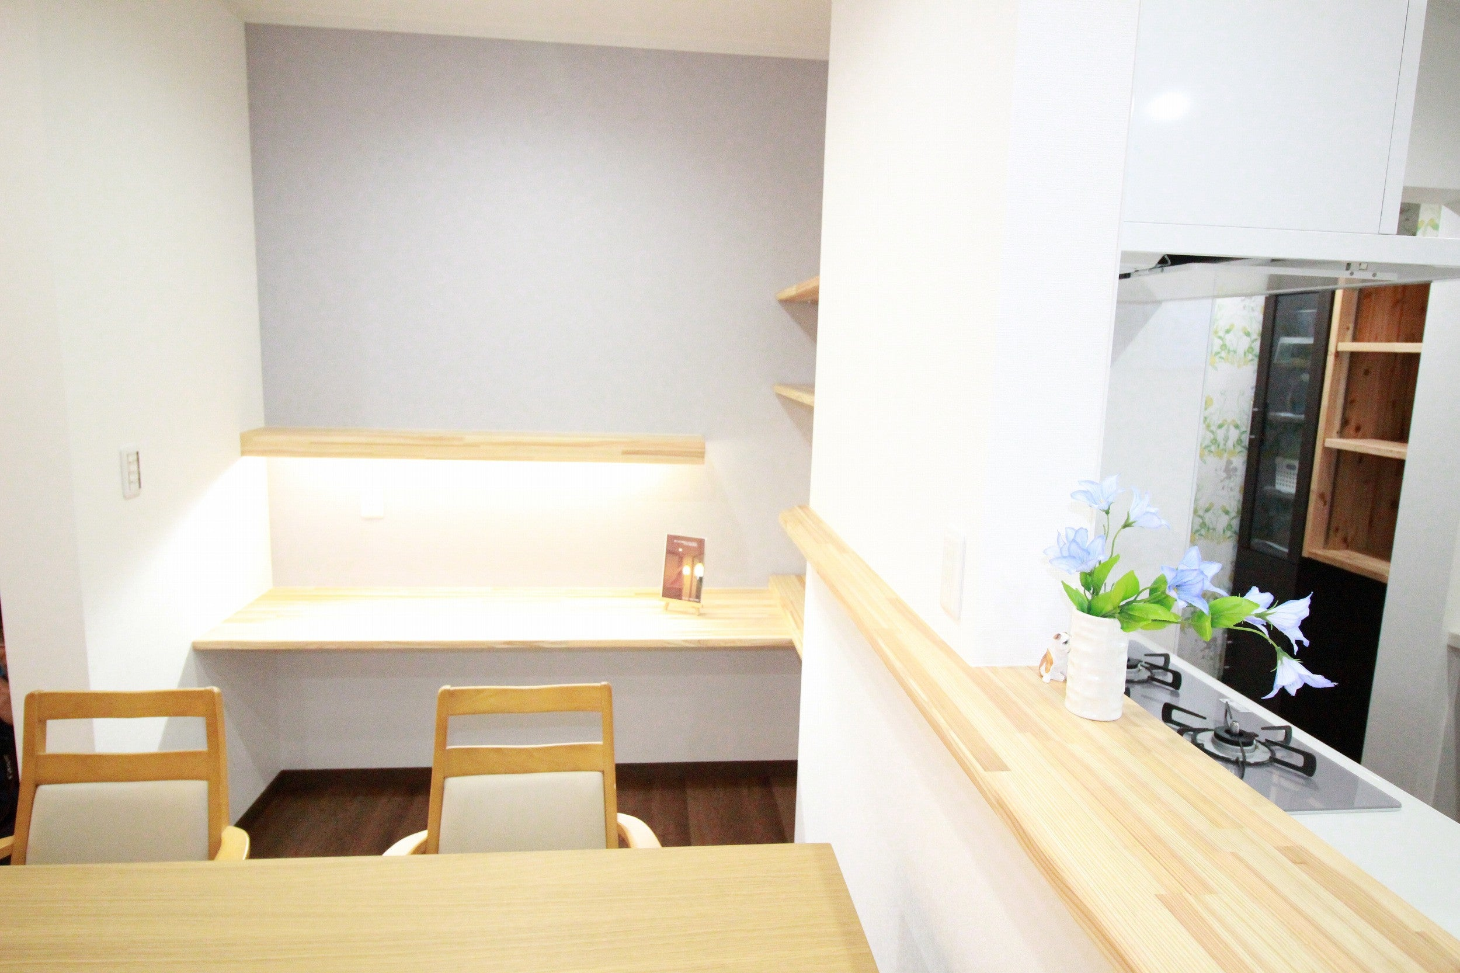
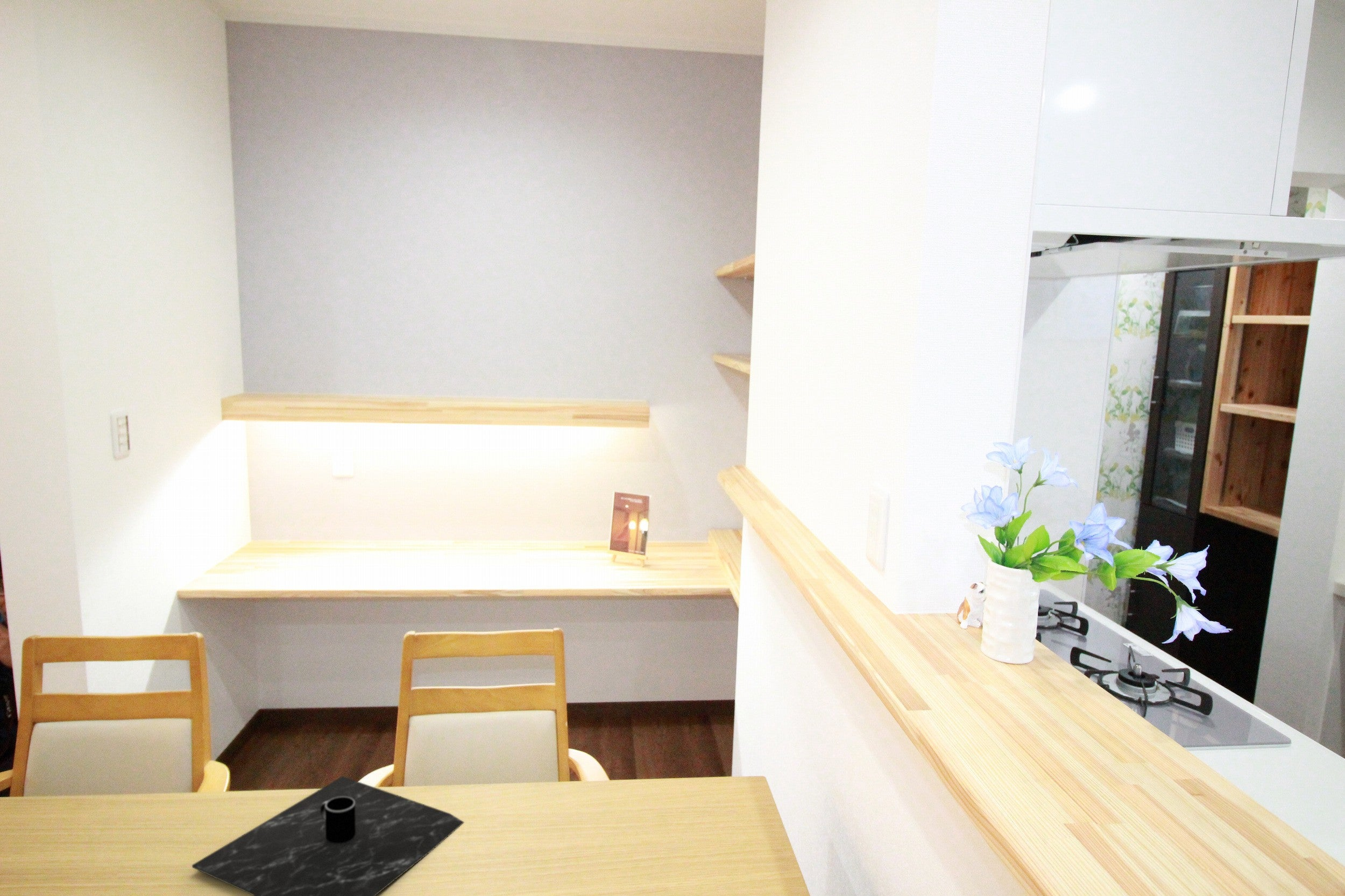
+ placemat [192,776,465,896]
